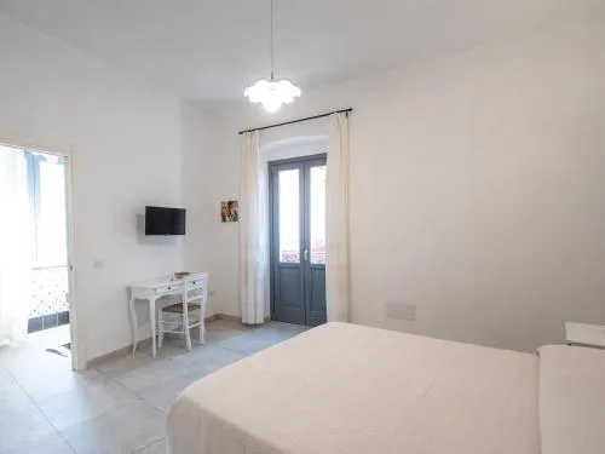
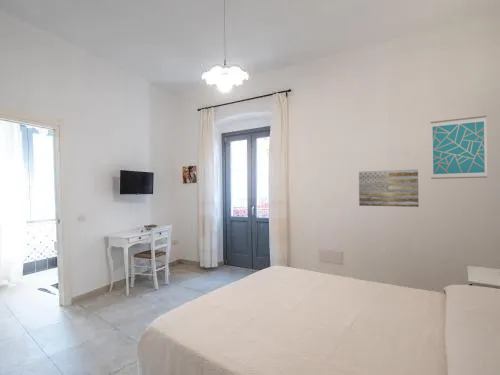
+ wall art [358,168,420,208]
+ wall art [429,115,488,180]
